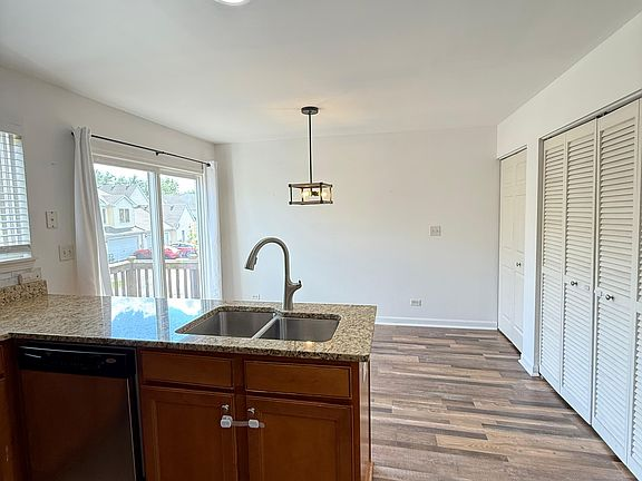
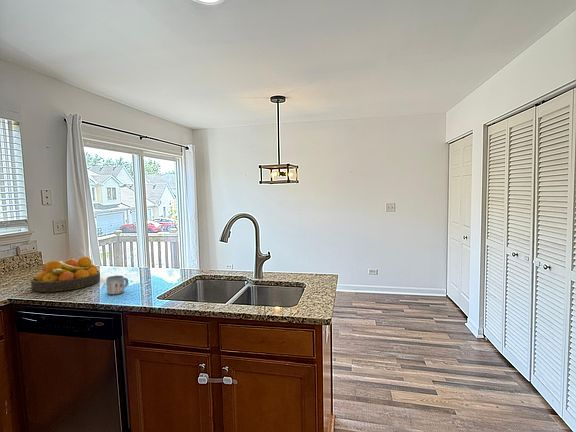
+ fruit bowl [30,256,101,292]
+ mug [105,275,129,296]
